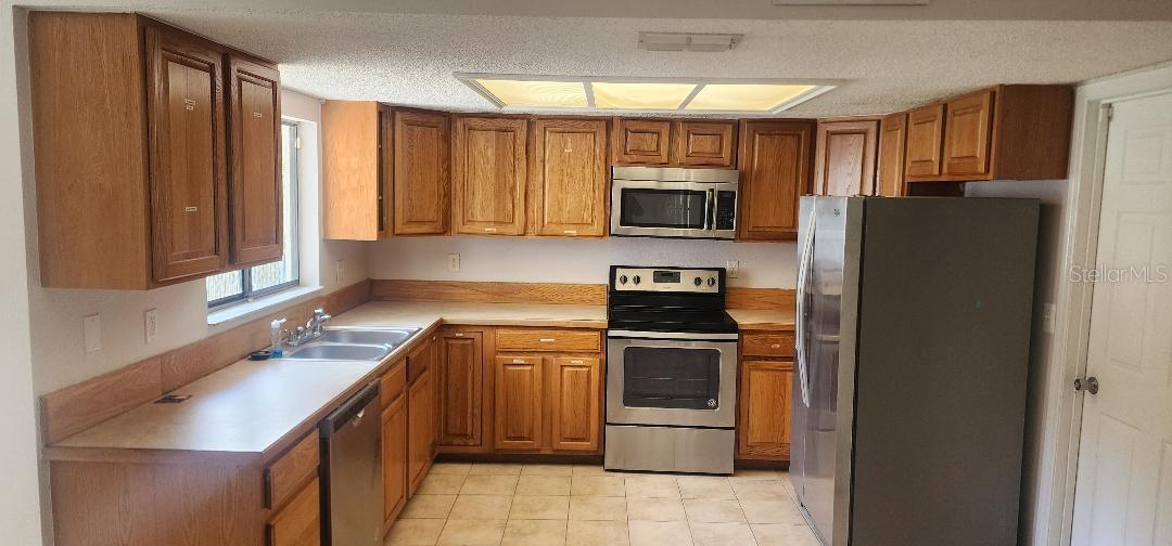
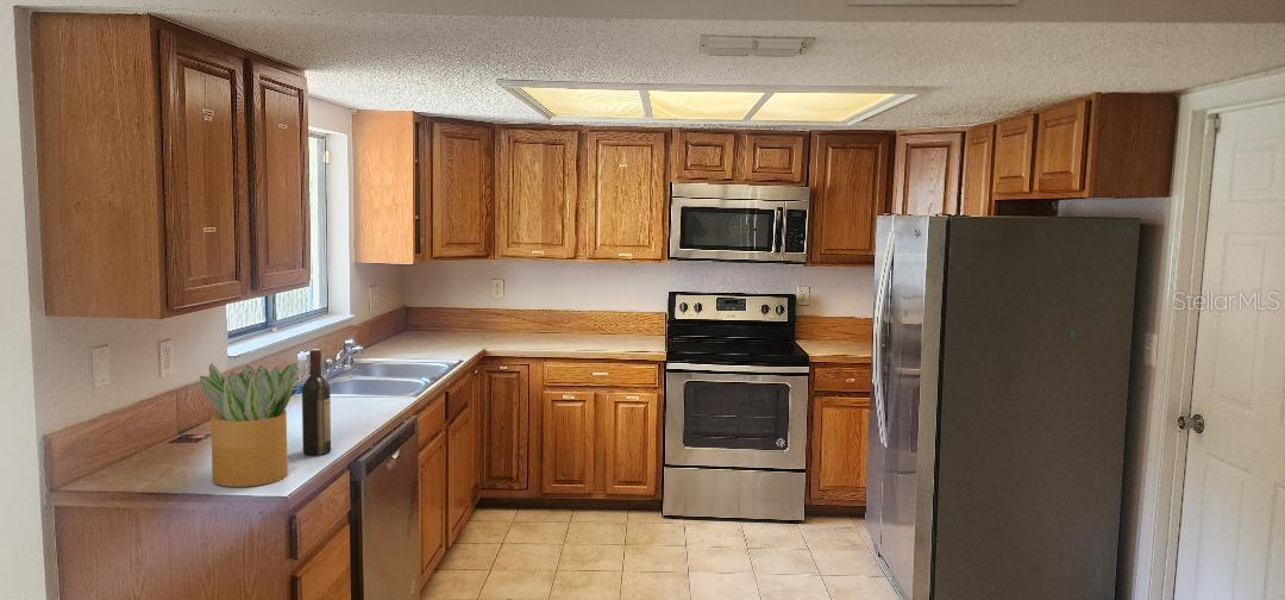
+ wine bottle [301,348,332,457]
+ potted plant [199,362,300,488]
